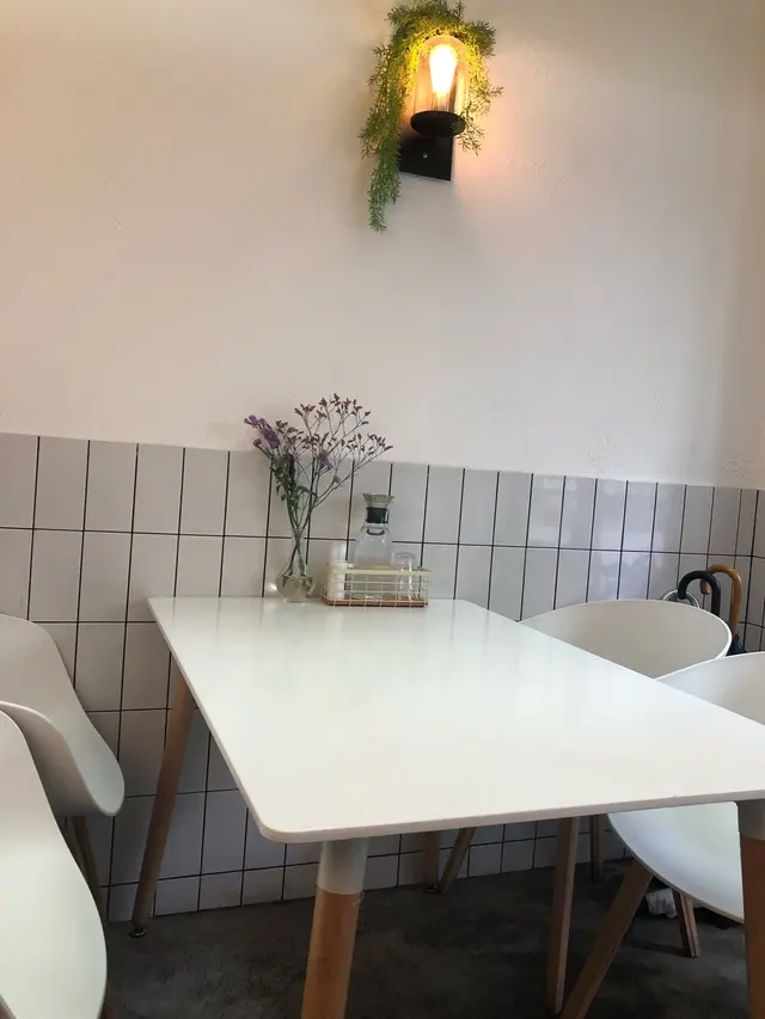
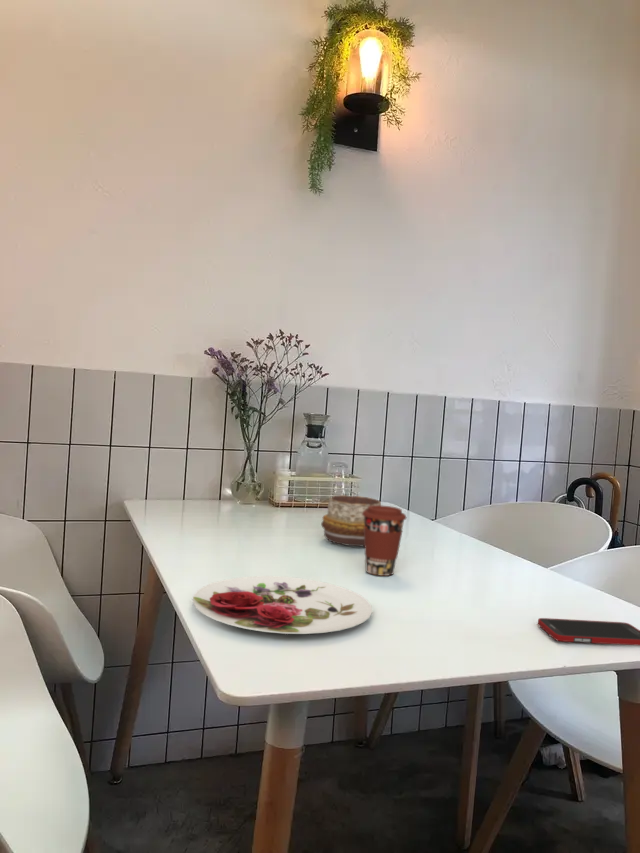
+ decorative bowl [320,494,382,547]
+ plate [192,575,373,635]
+ coffee cup [362,505,408,577]
+ cell phone [537,617,640,647]
